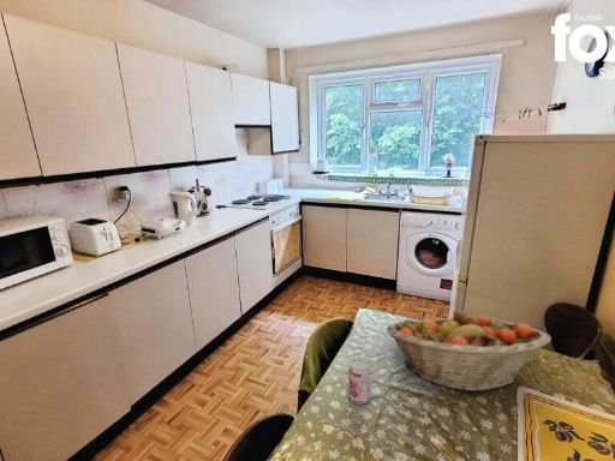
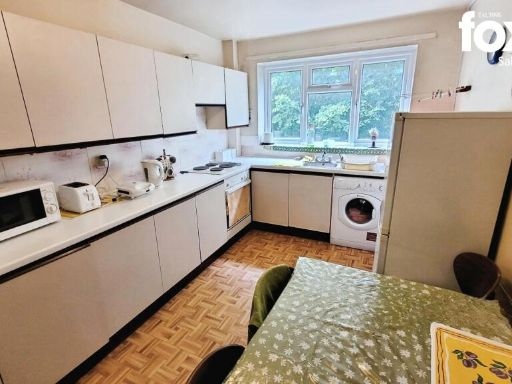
- beverage can [347,357,371,406]
- fruit basket [386,309,553,393]
